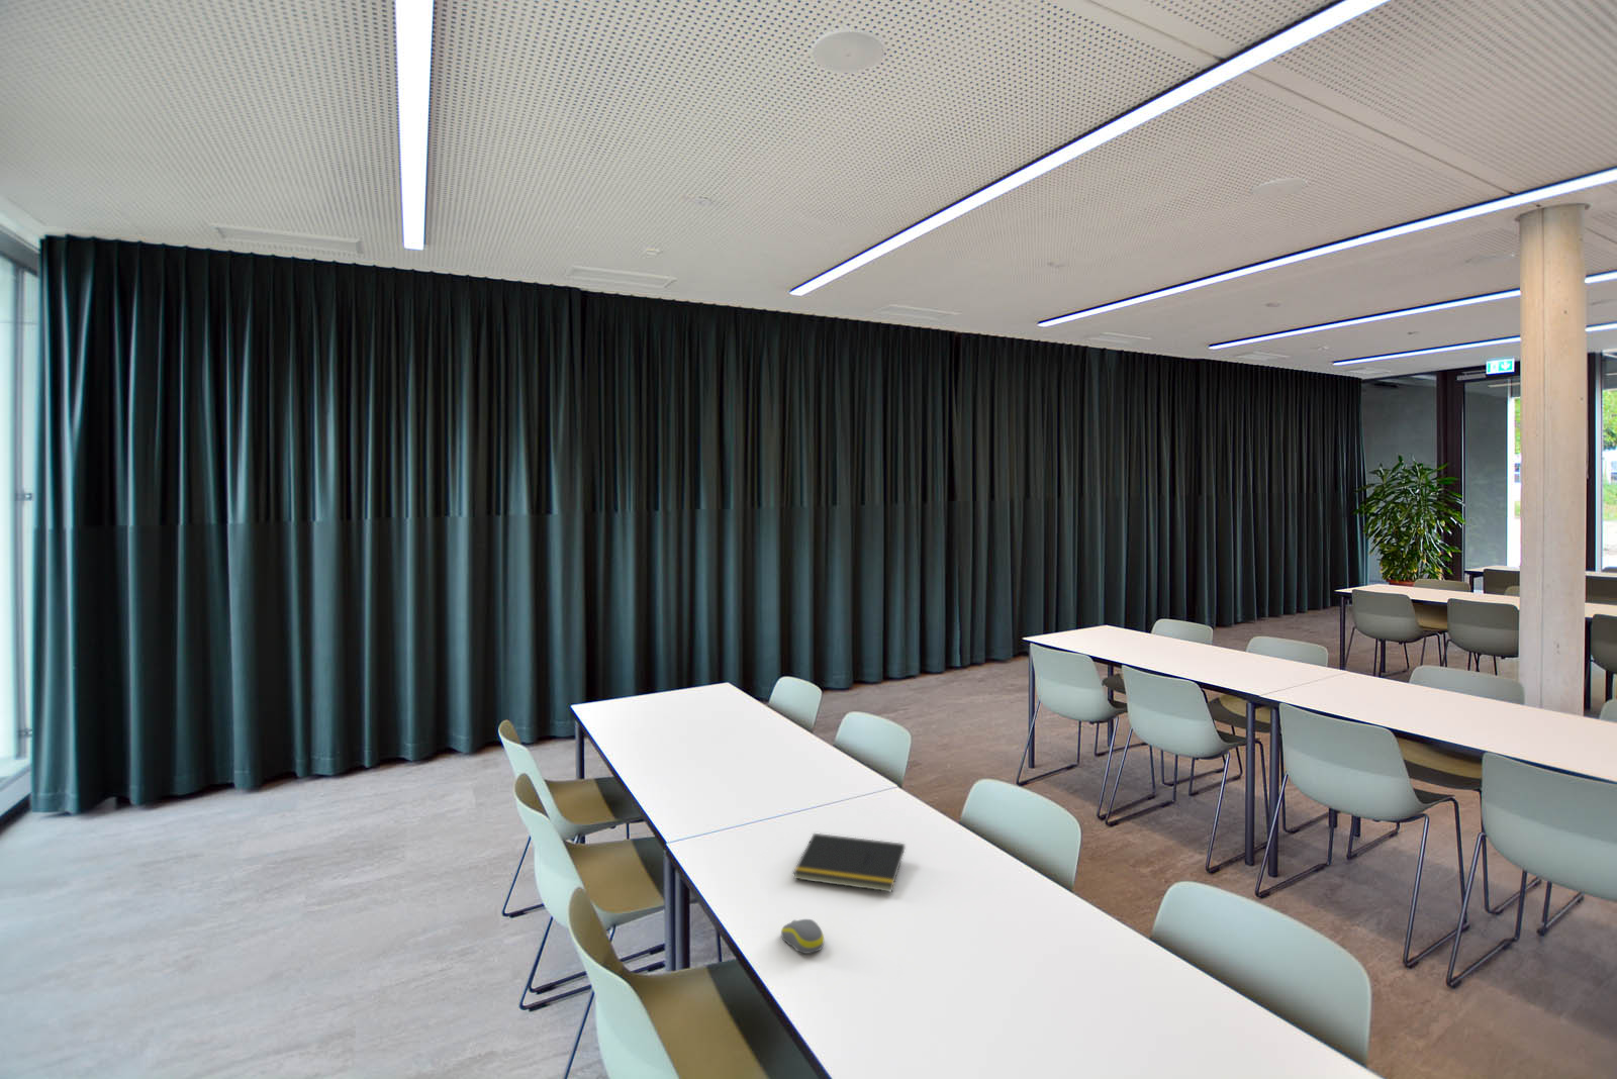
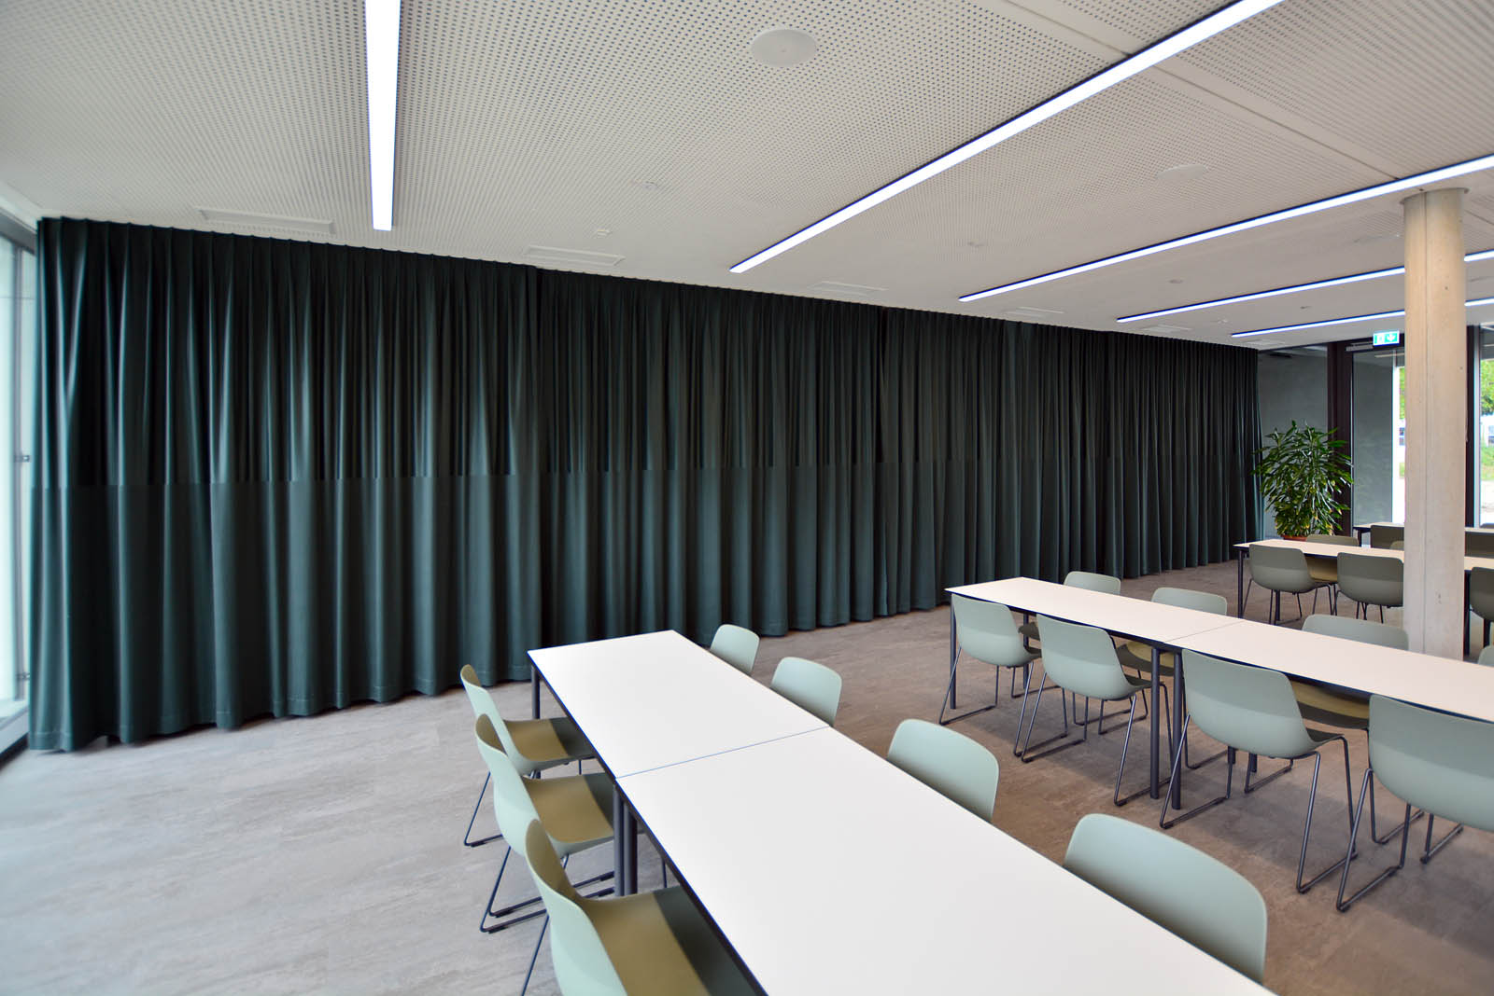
- computer mouse [780,919,825,955]
- notepad [792,832,905,894]
